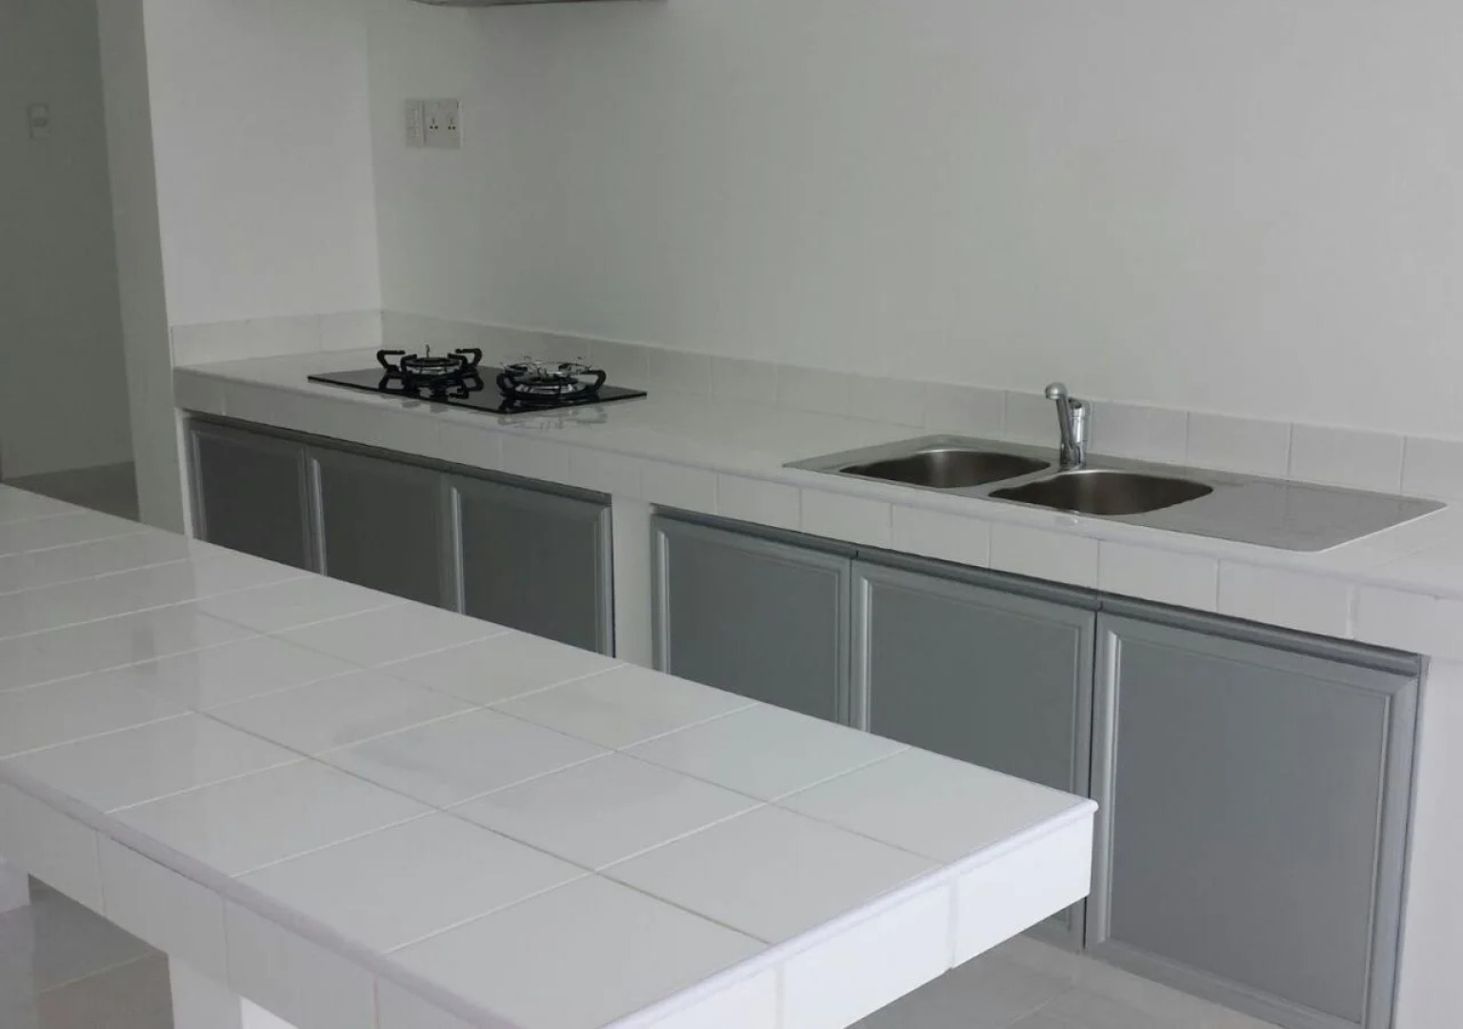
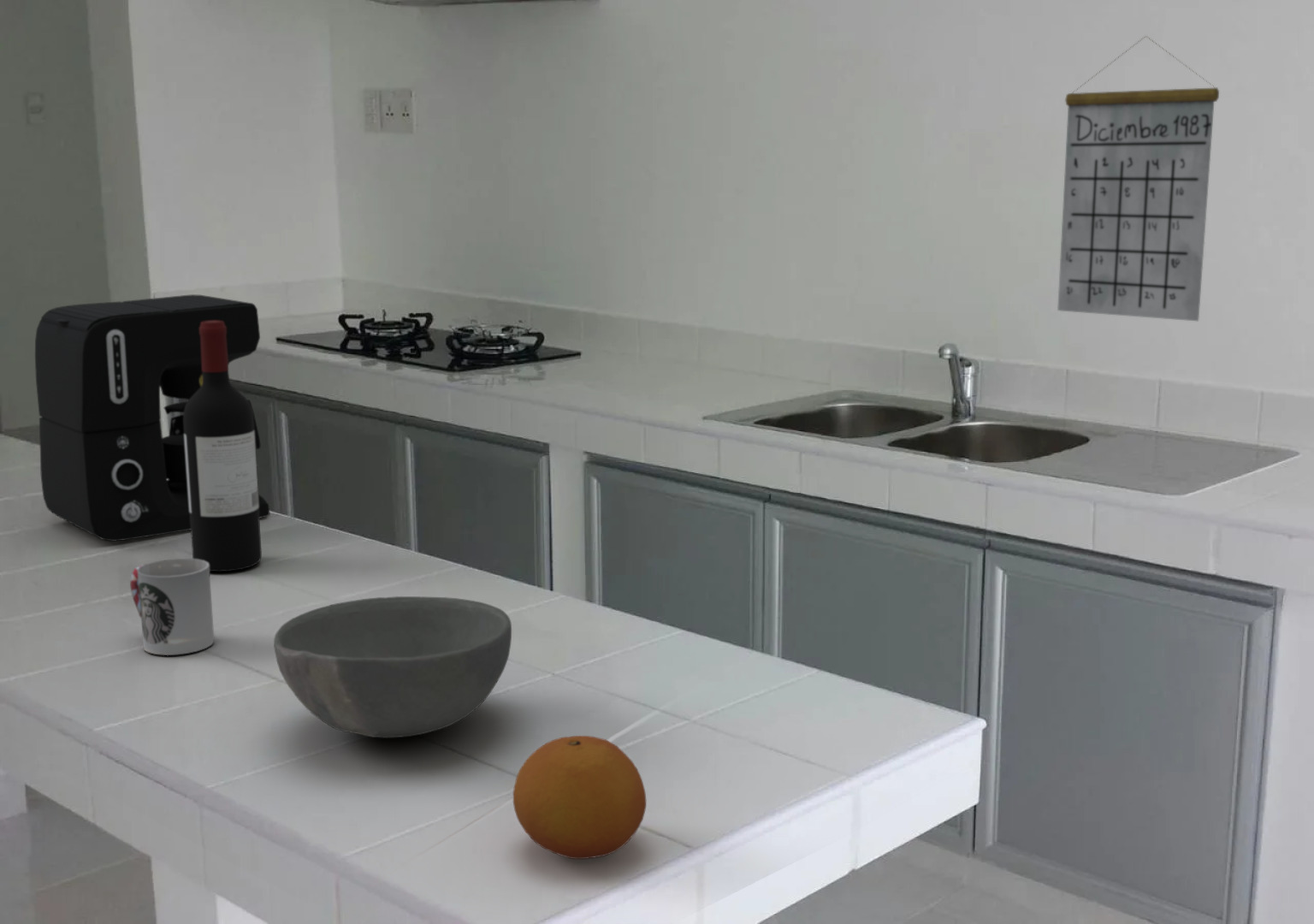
+ bowl [273,595,512,739]
+ fruit [512,735,647,860]
+ cup [129,558,215,656]
+ calendar [1057,35,1220,322]
+ coffee maker [34,293,270,542]
+ wine bottle [183,321,263,573]
